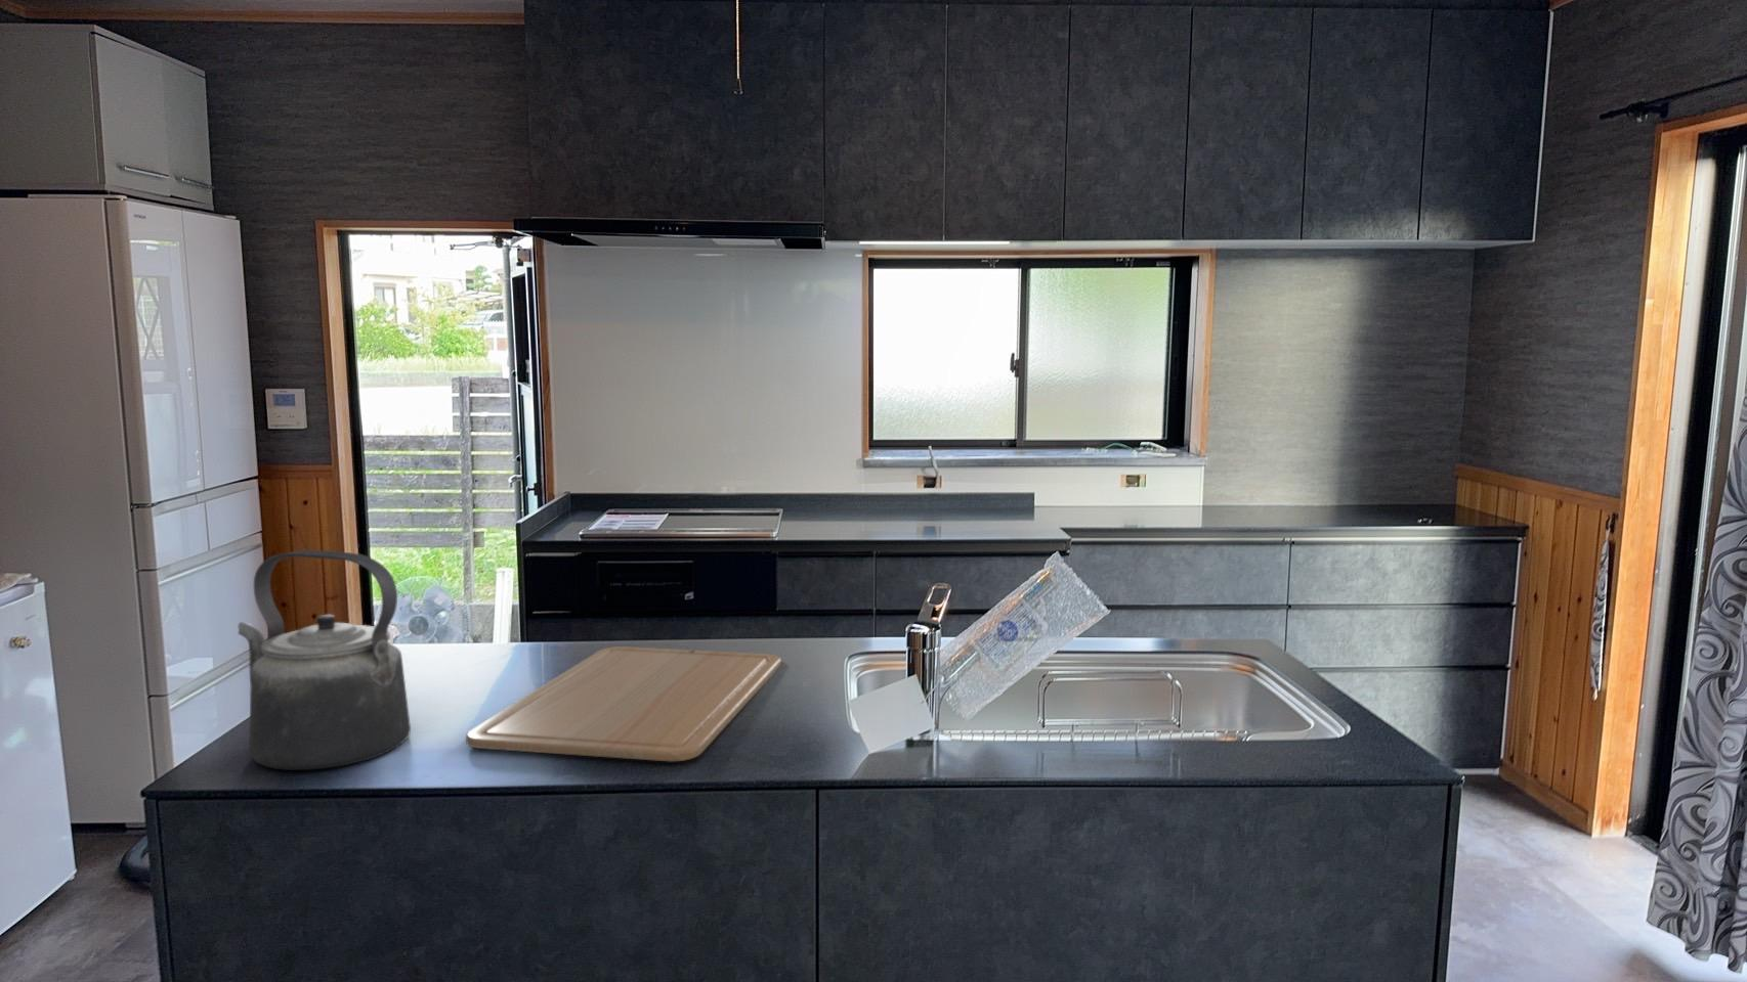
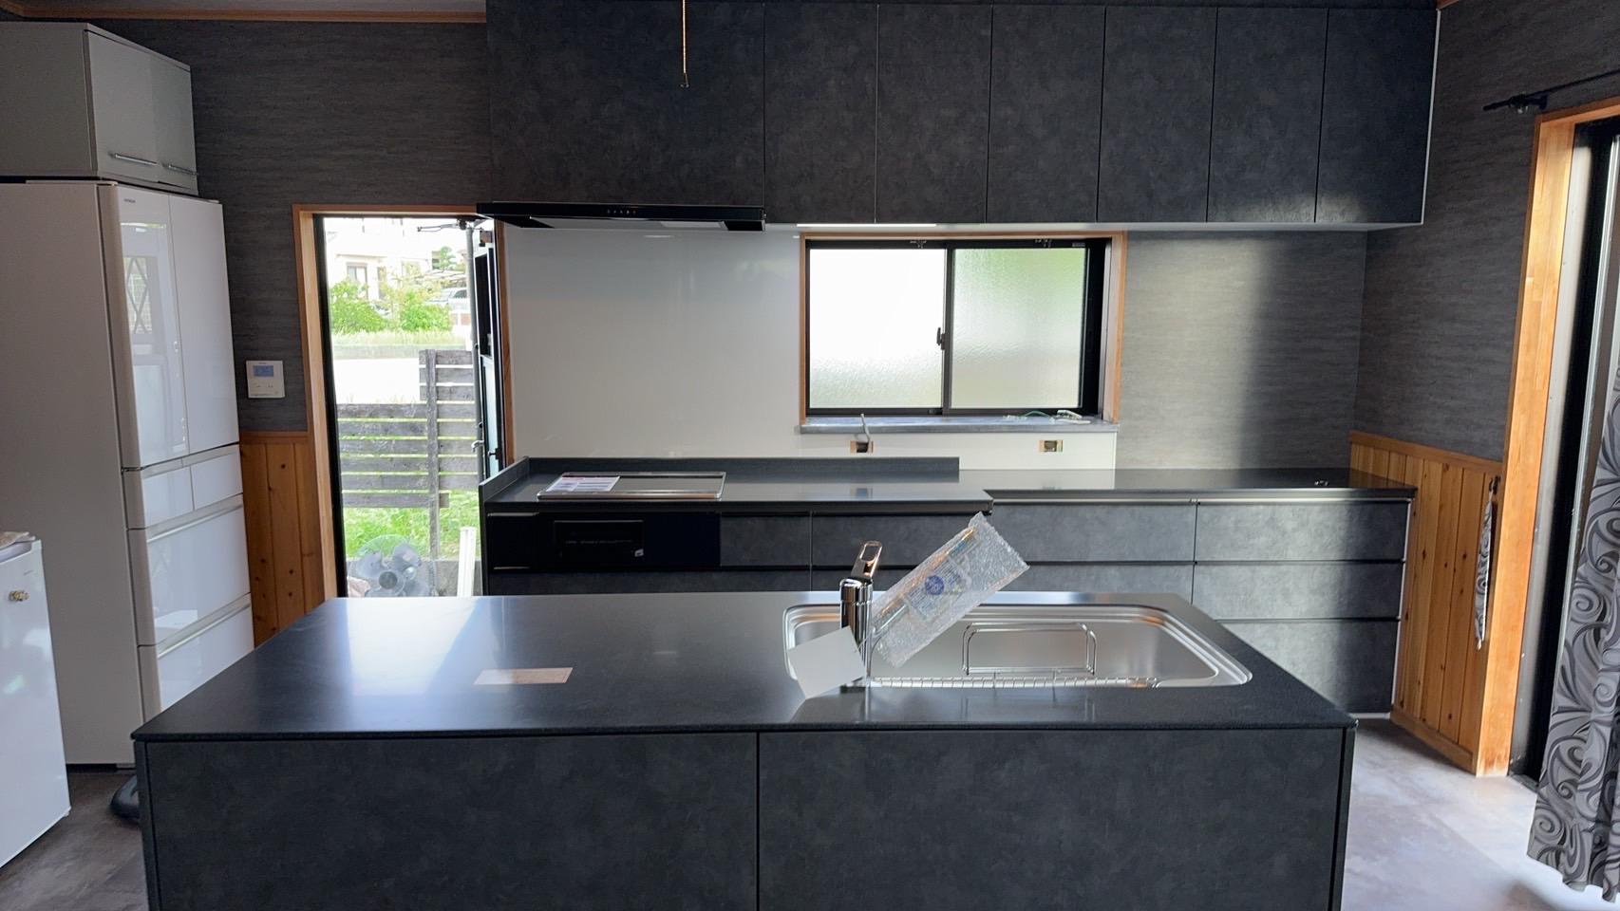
- kettle [236,549,412,771]
- chopping board [464,645,782,763]
